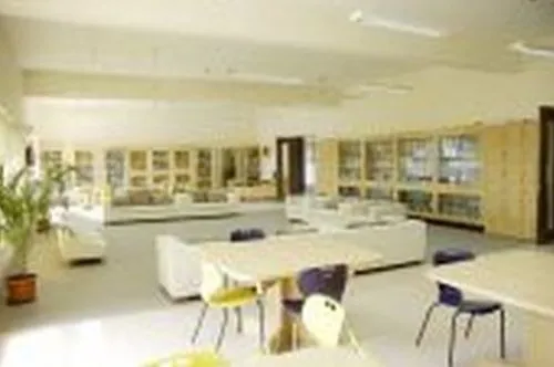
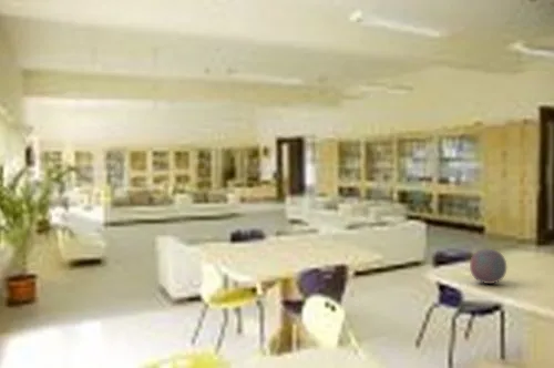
+ decorative ball [469,248,507,285]
